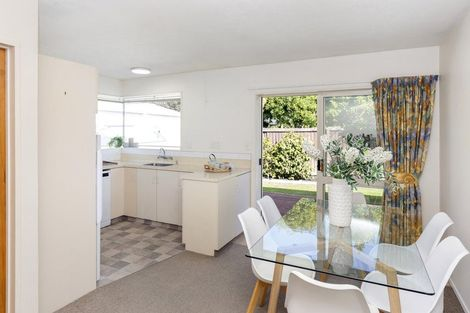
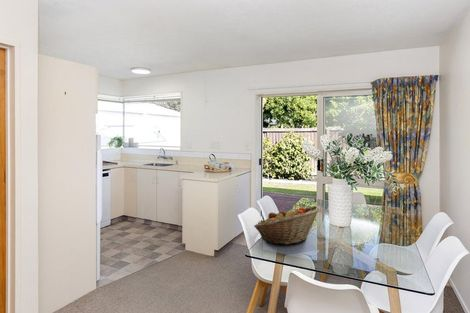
+ fruit basket [253,205,321,245]
